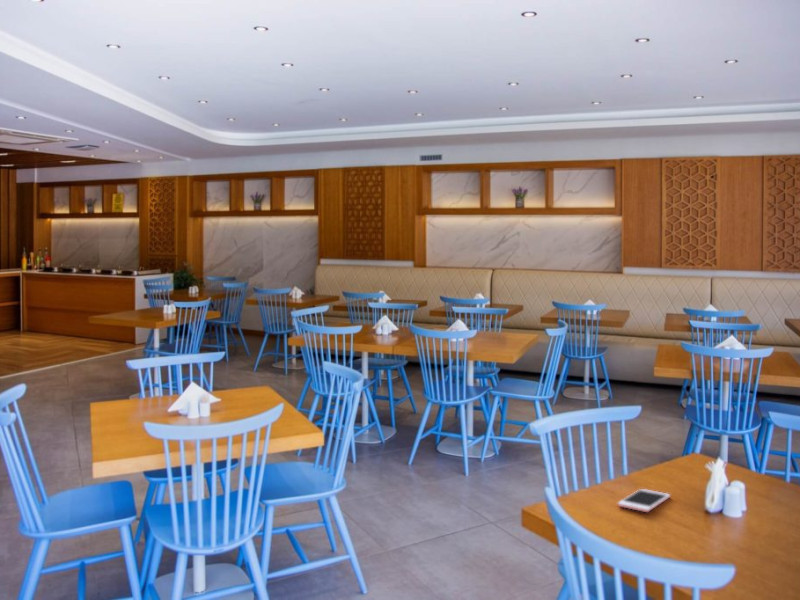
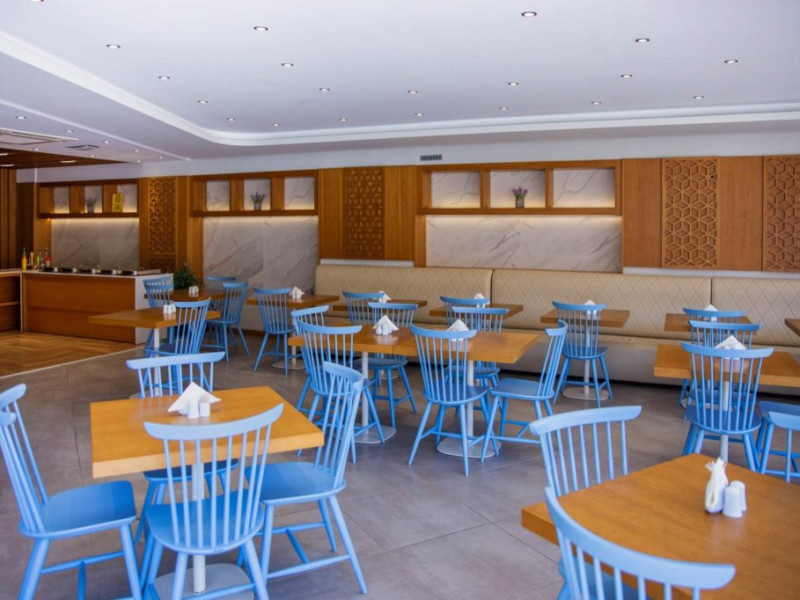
- cell phone [617,488,671,513]
